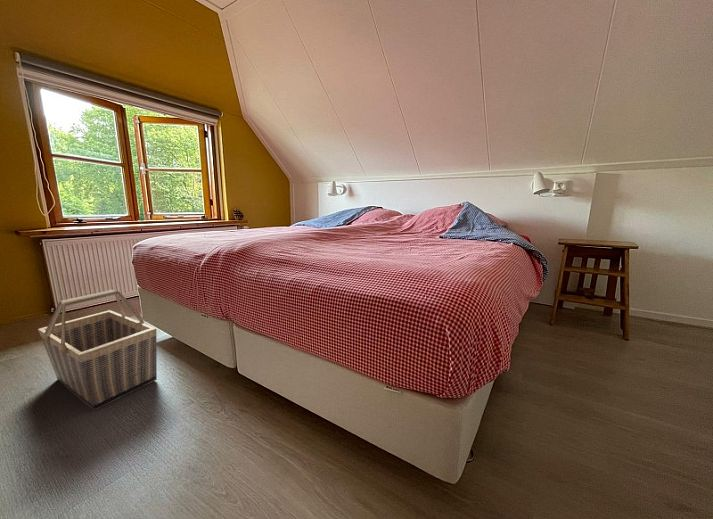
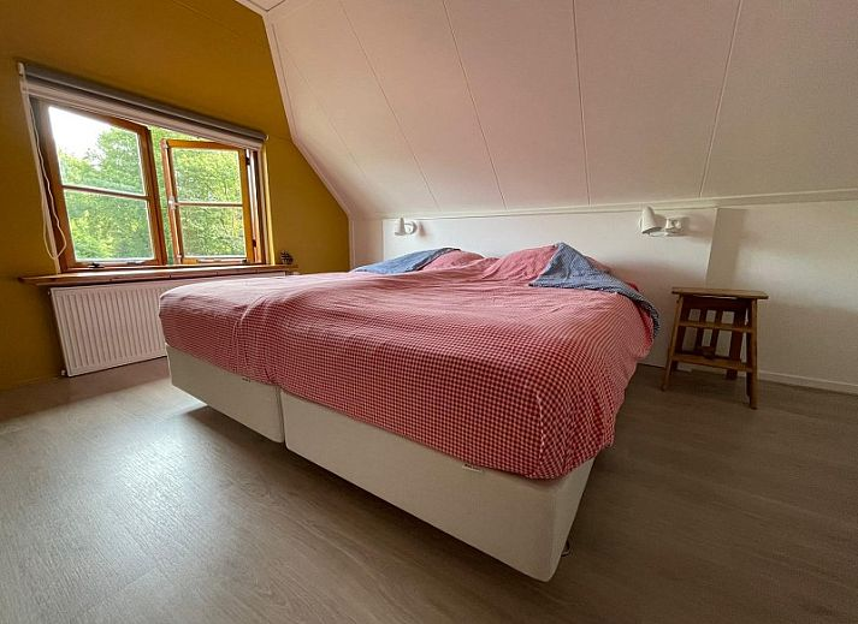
- basket [37,289,158,411]
